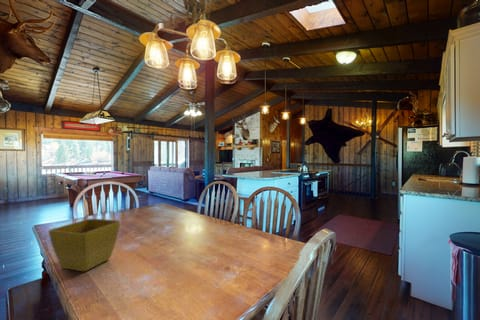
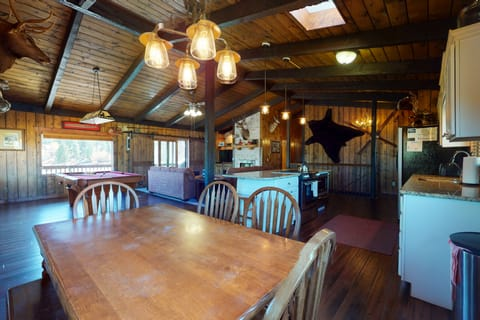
- flower pot [47,217,121,272]
